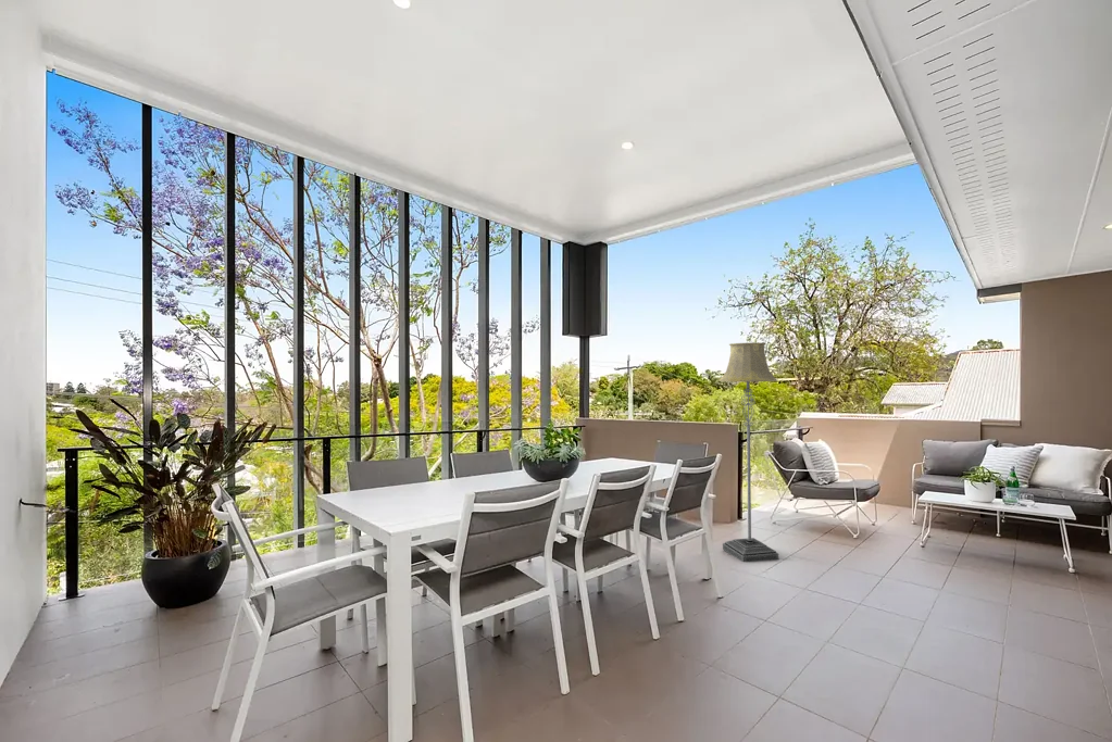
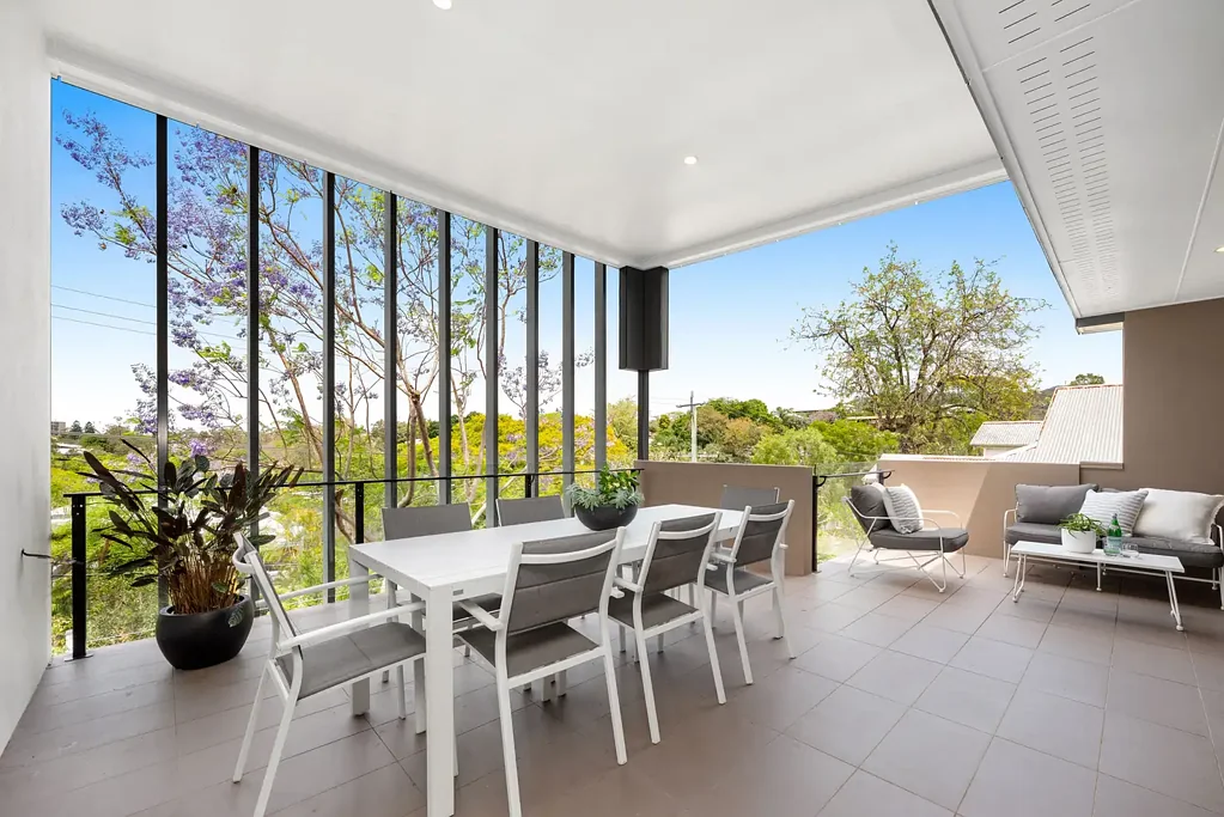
- floor lamp [719,341,779,563]
